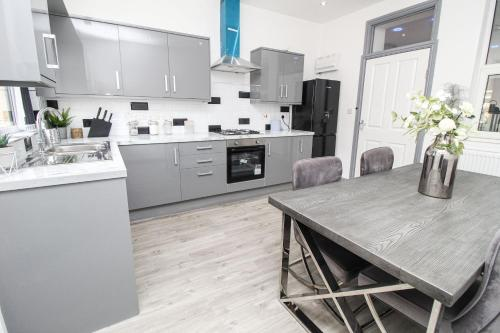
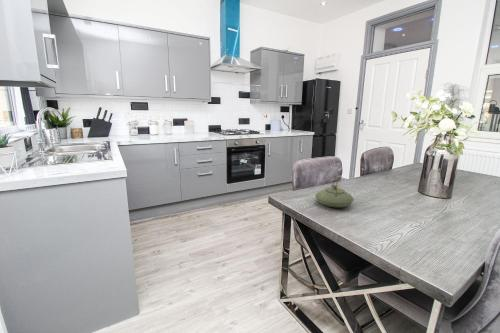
+ teapot [314,174,355,208]
